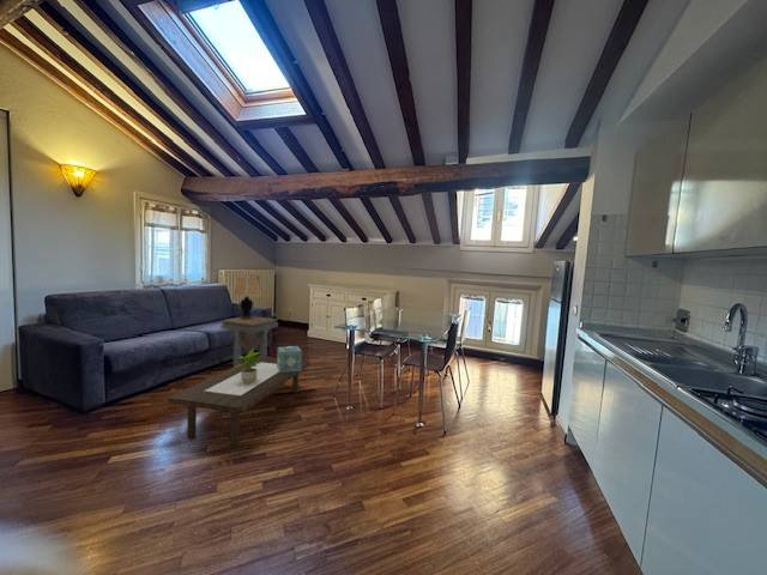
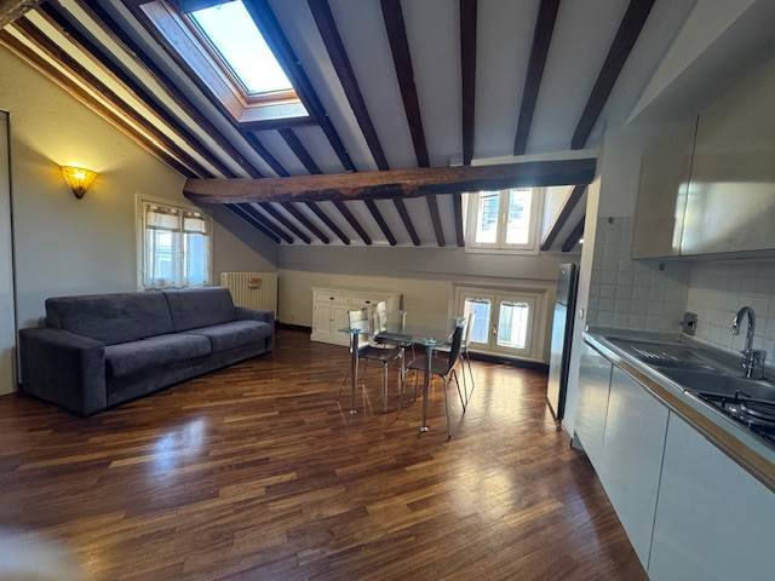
- potted plant [235,349,261,383]
- coffee table [167,355,310,446]
- table lamp [231,274,261,320]
- decorative box [276,345,303,373]
- side table [221,315,279,368]
